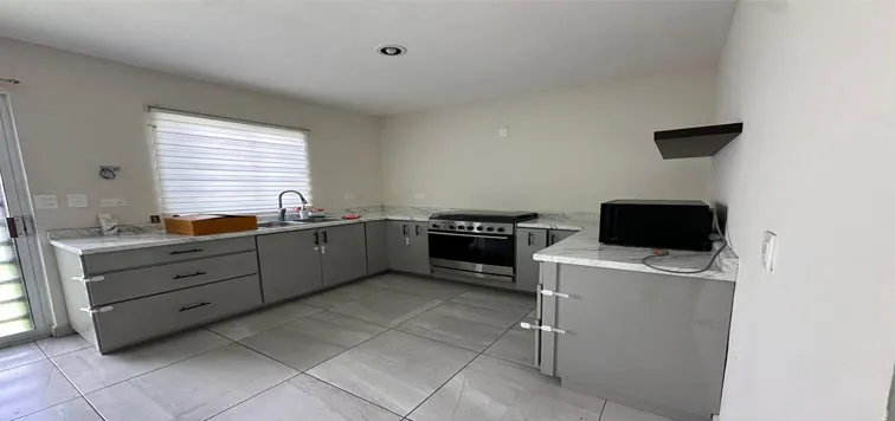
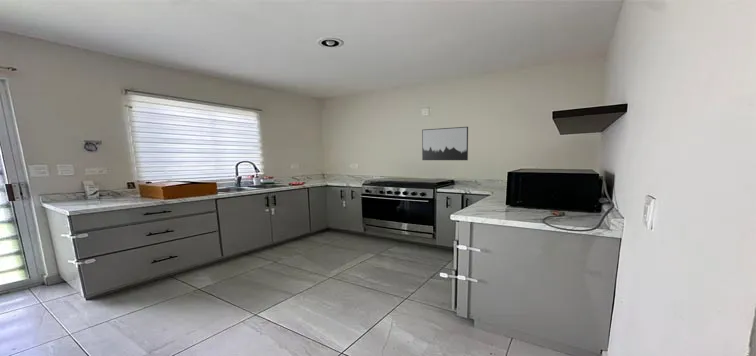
+ wall art [421,126,469,161]
